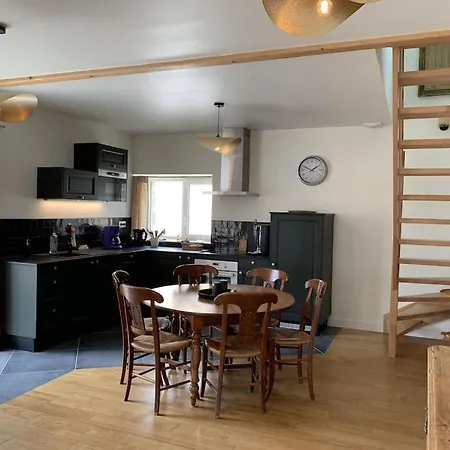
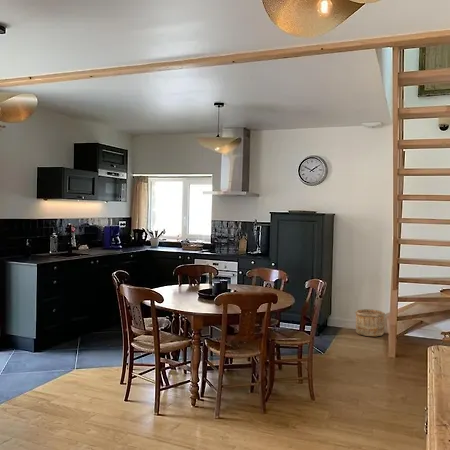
+ wooden bucket [354,308,386,337]
